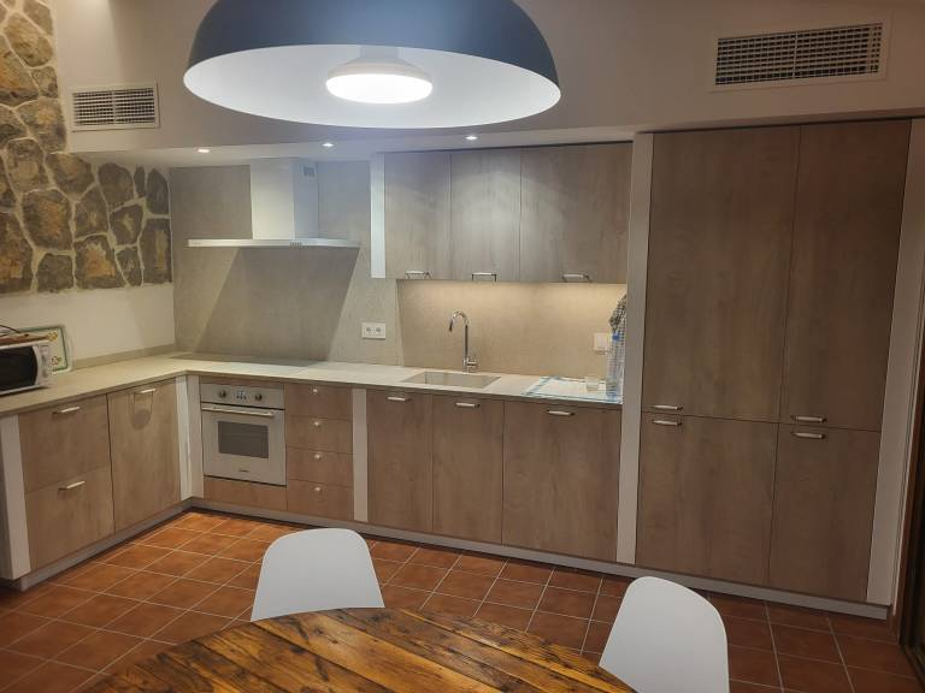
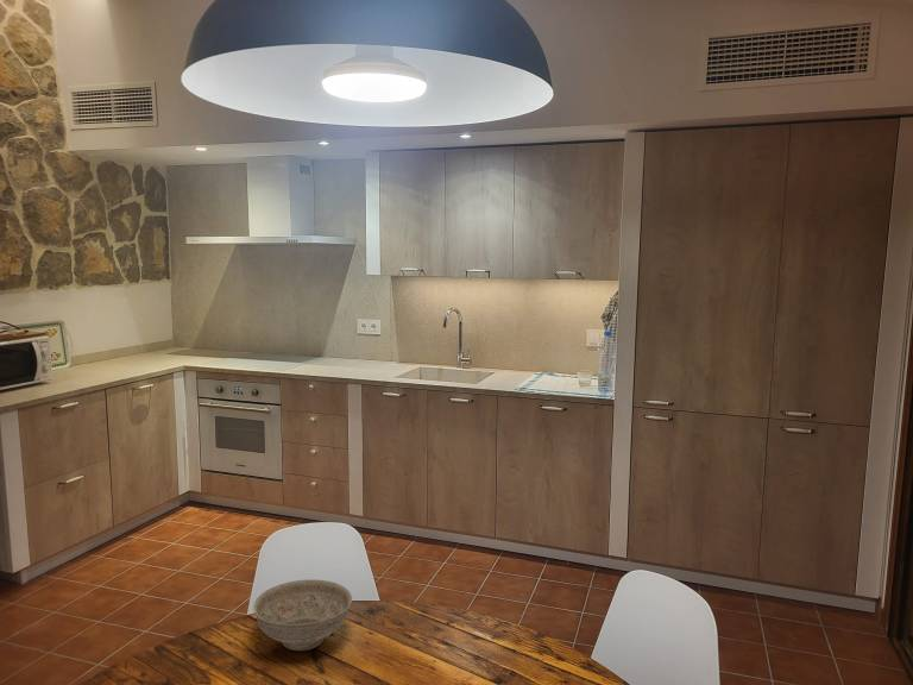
+ decorative bowl [252,578,353,652]
